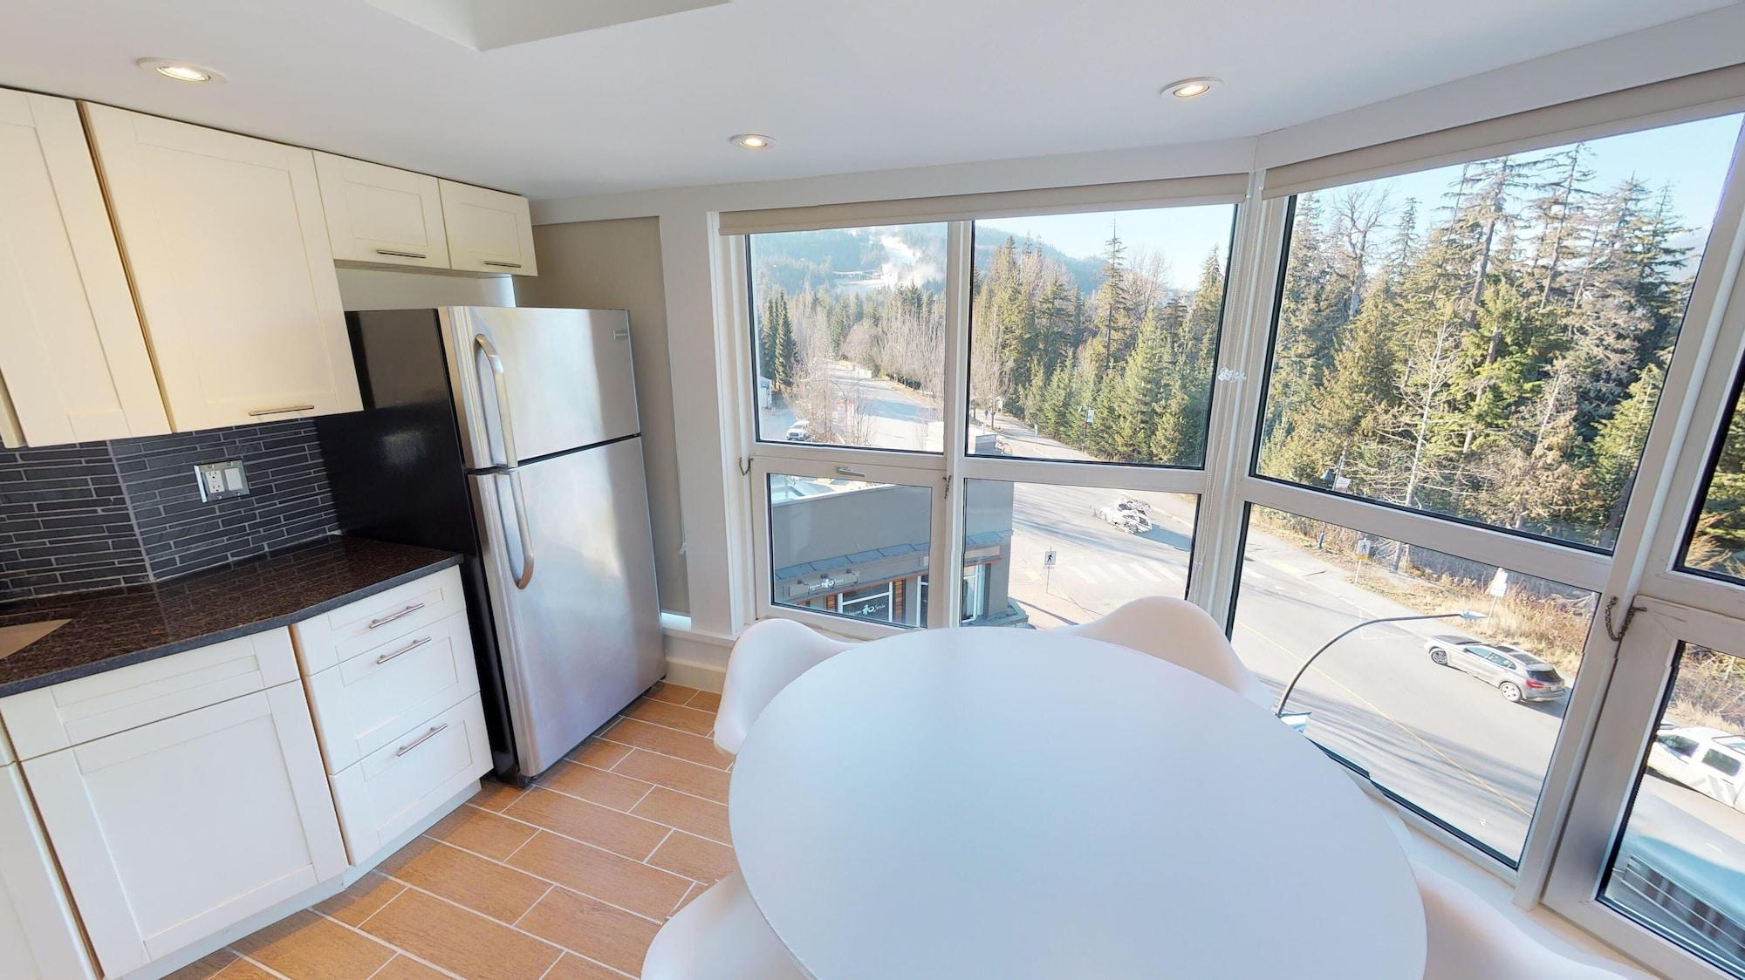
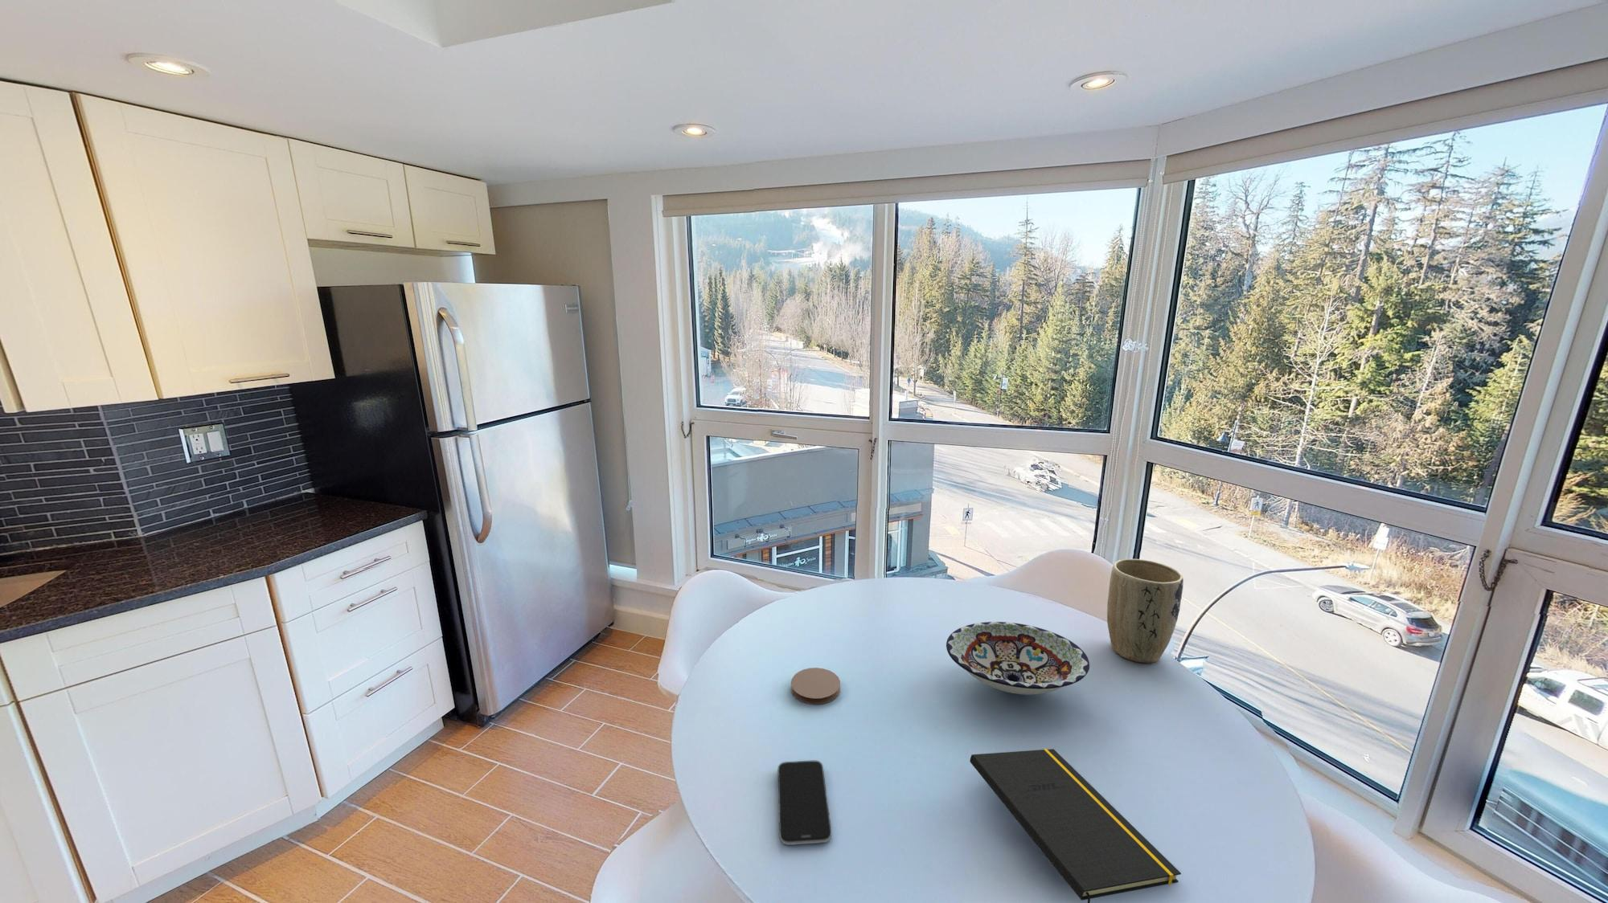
+ notepad [969,748,1182,903]
+ plant pot [1107,559,1184,663]
+ coaster [791,667,840,705]
+ bowl [945,622,1090,695]
+ smartphone [776,759,832,846]
